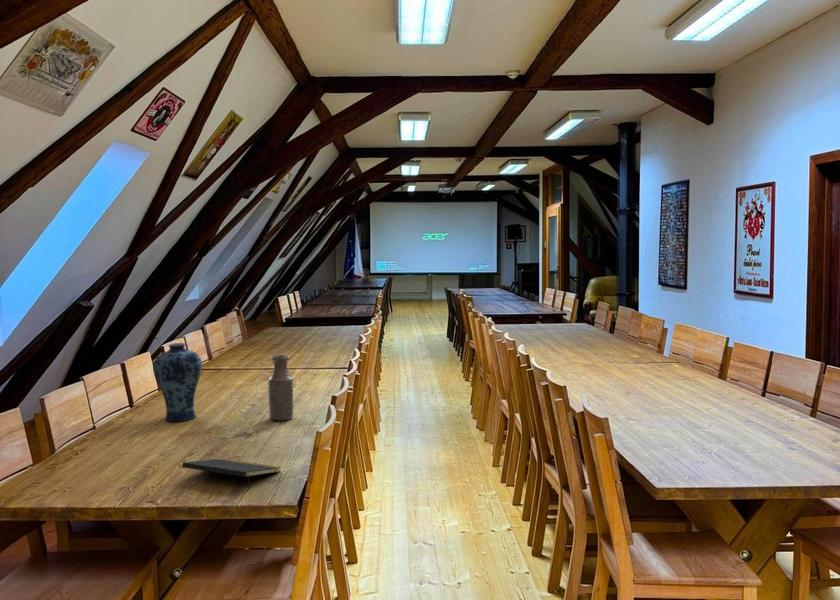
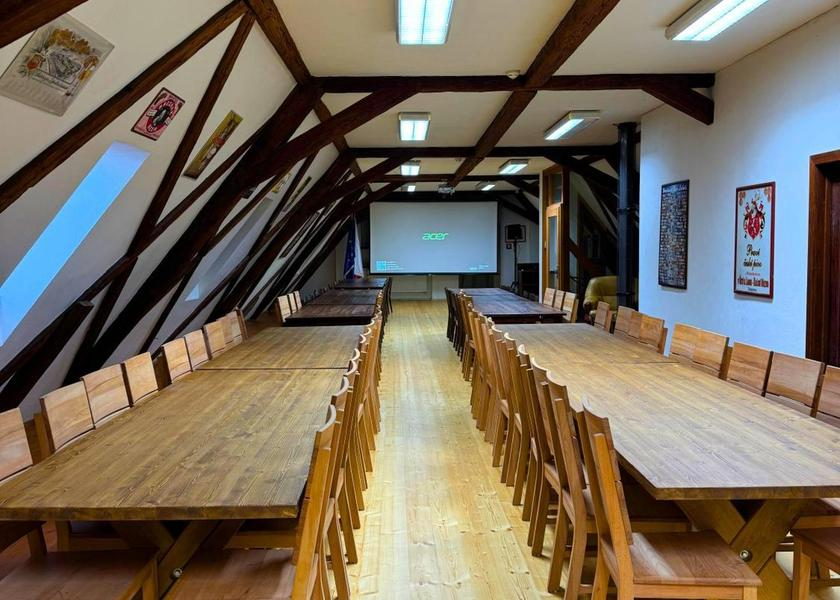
- vase [152,342,203,422]
- notepad [181,458,282,489]
- bottle [267,354,294,422]
